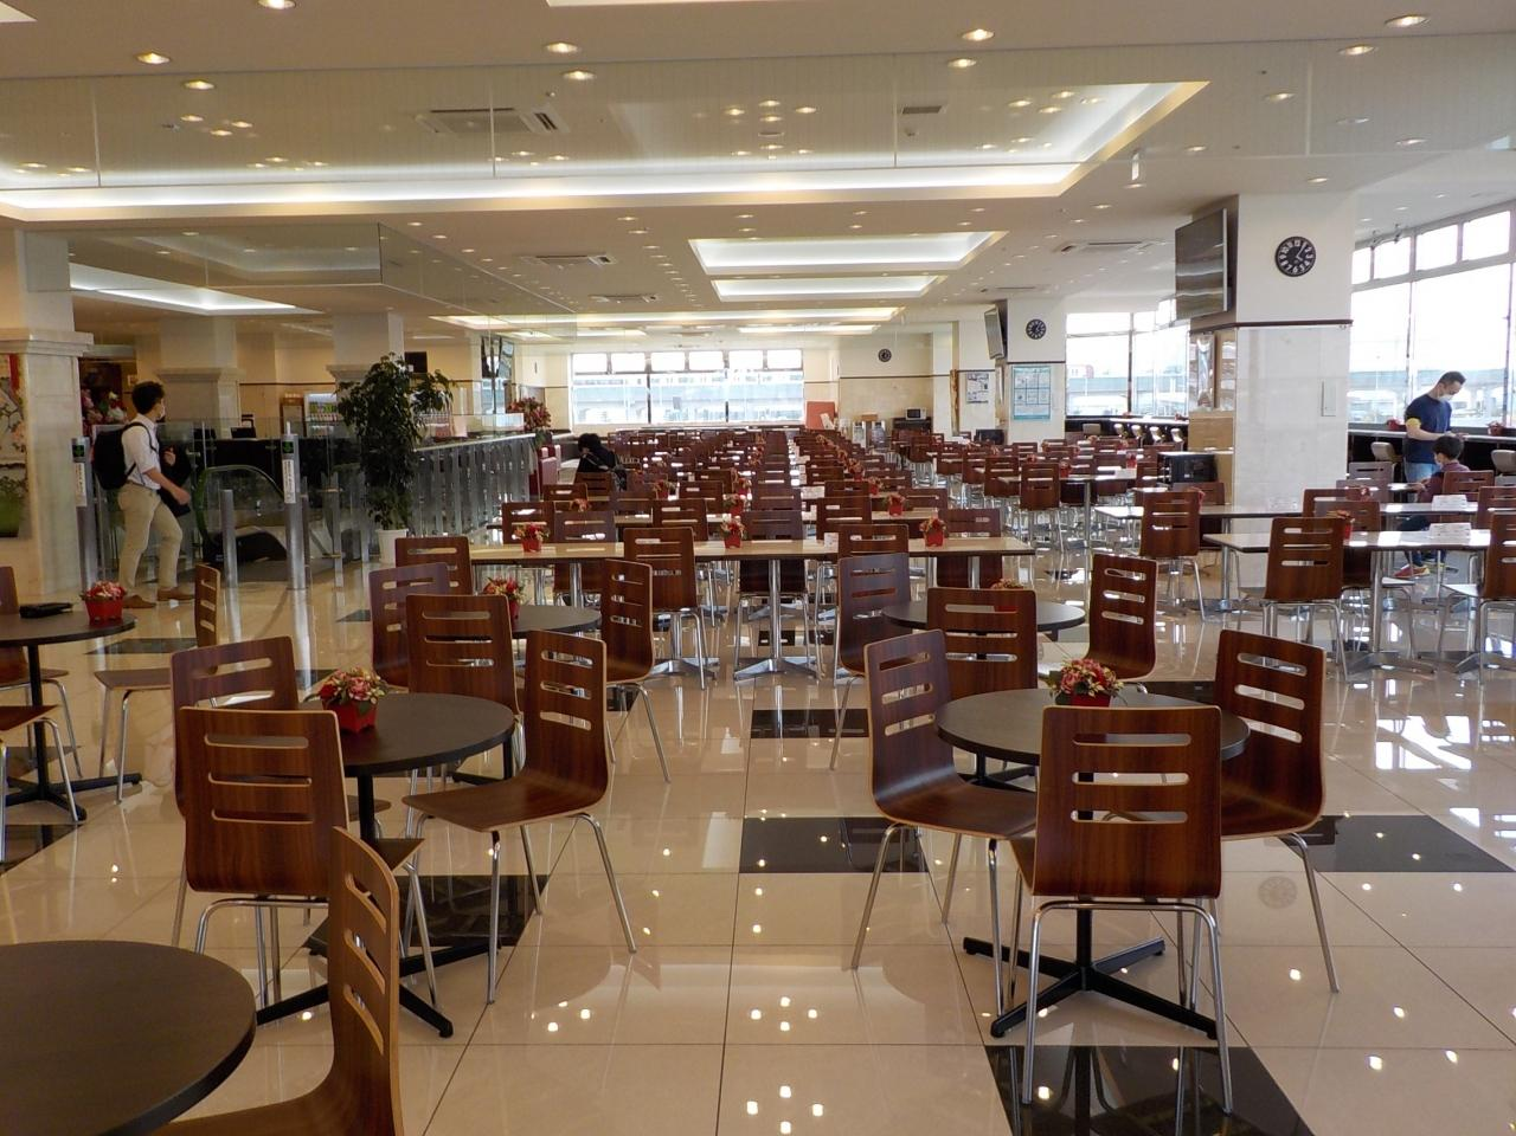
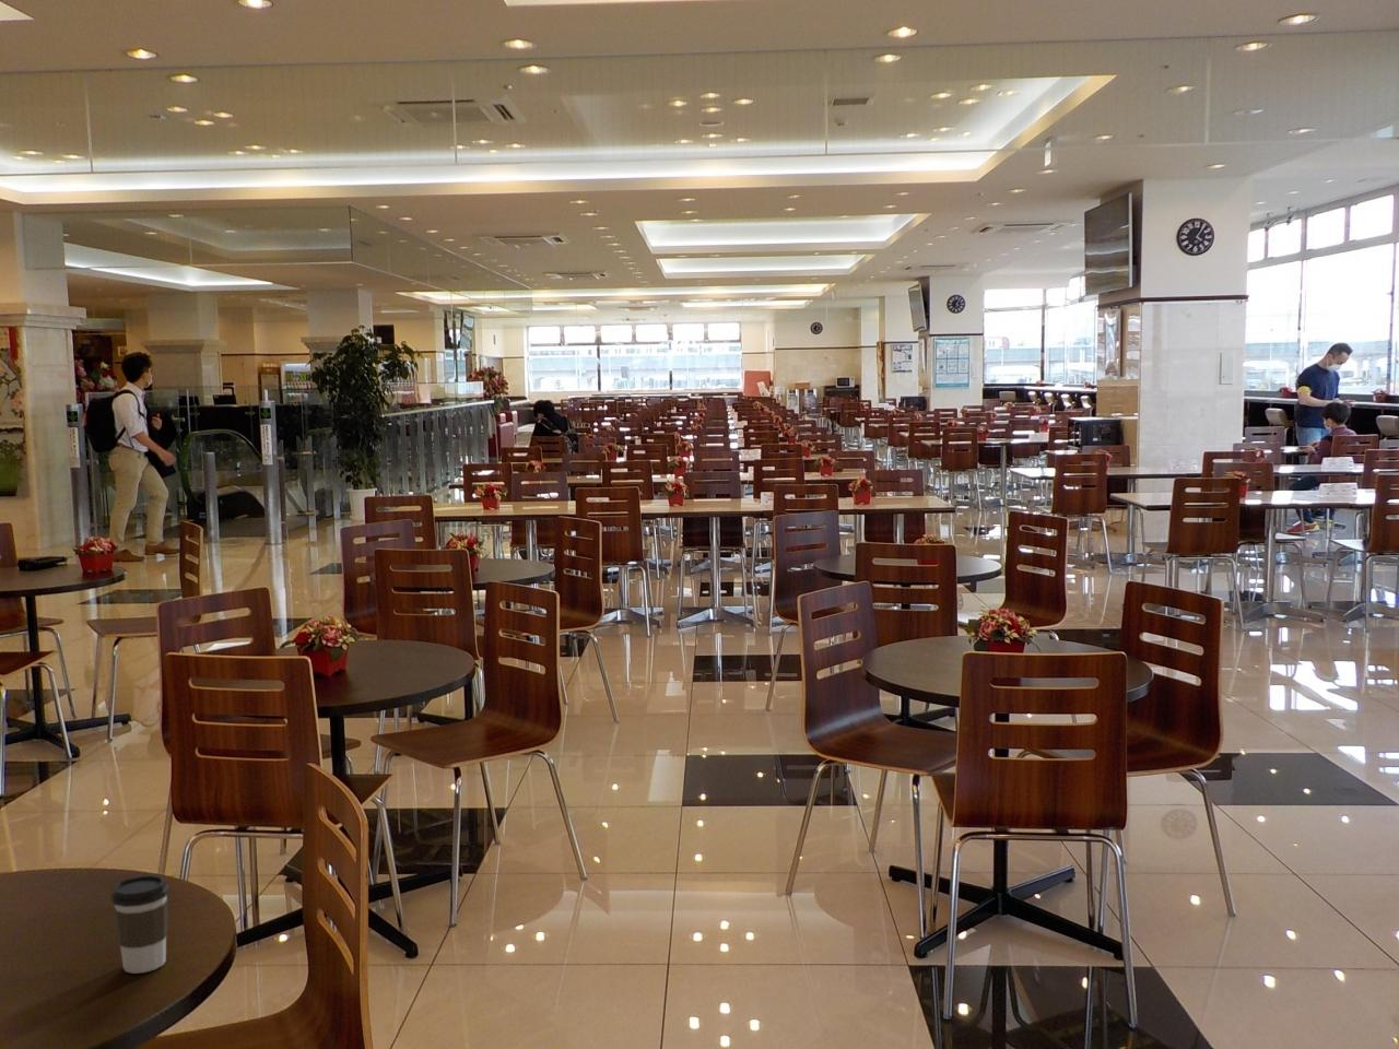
+ coffee cup [110,874,171,975]
